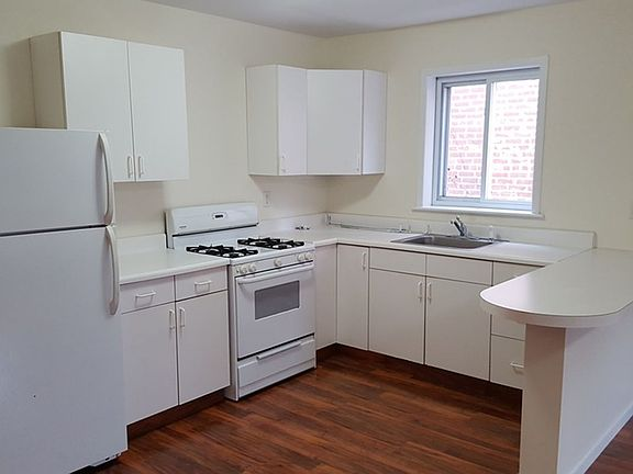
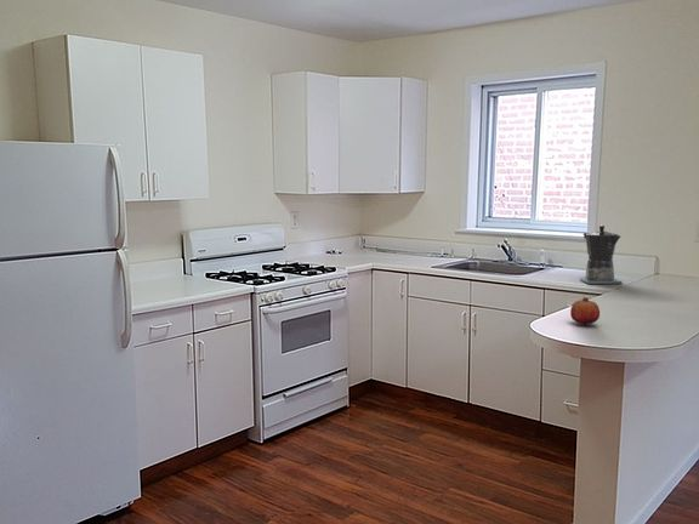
+ fruit [569,296,601,325]
+ coffee maker [579,224,624,285]
